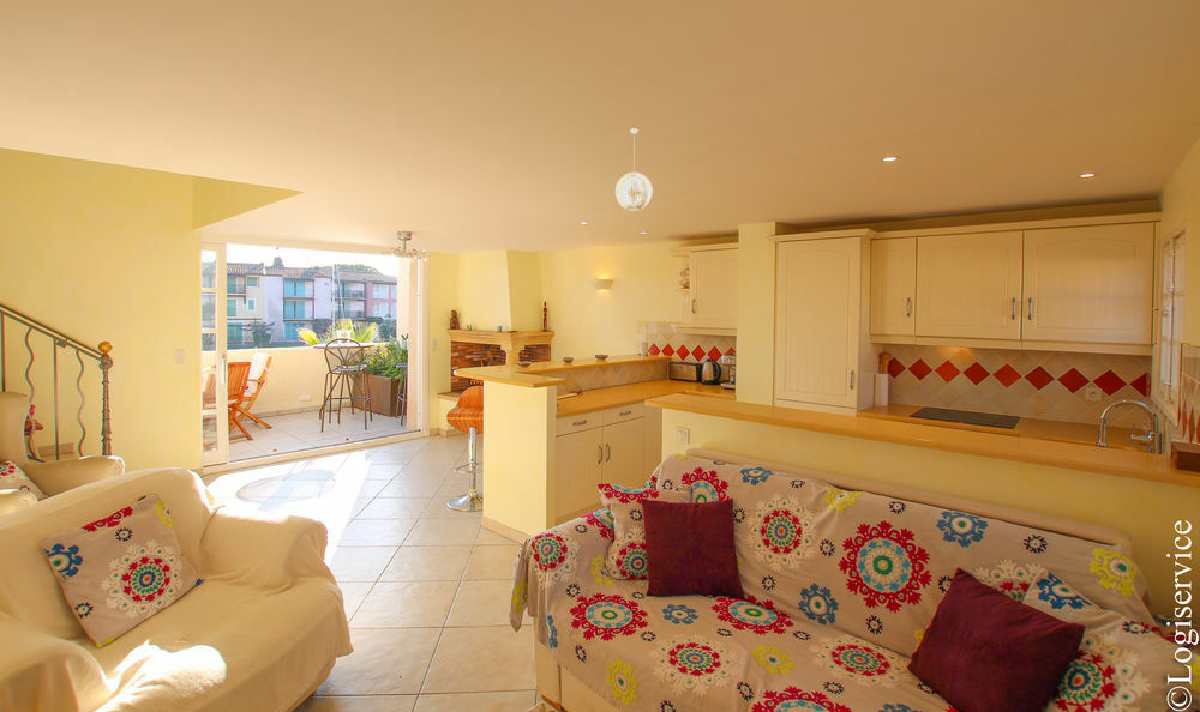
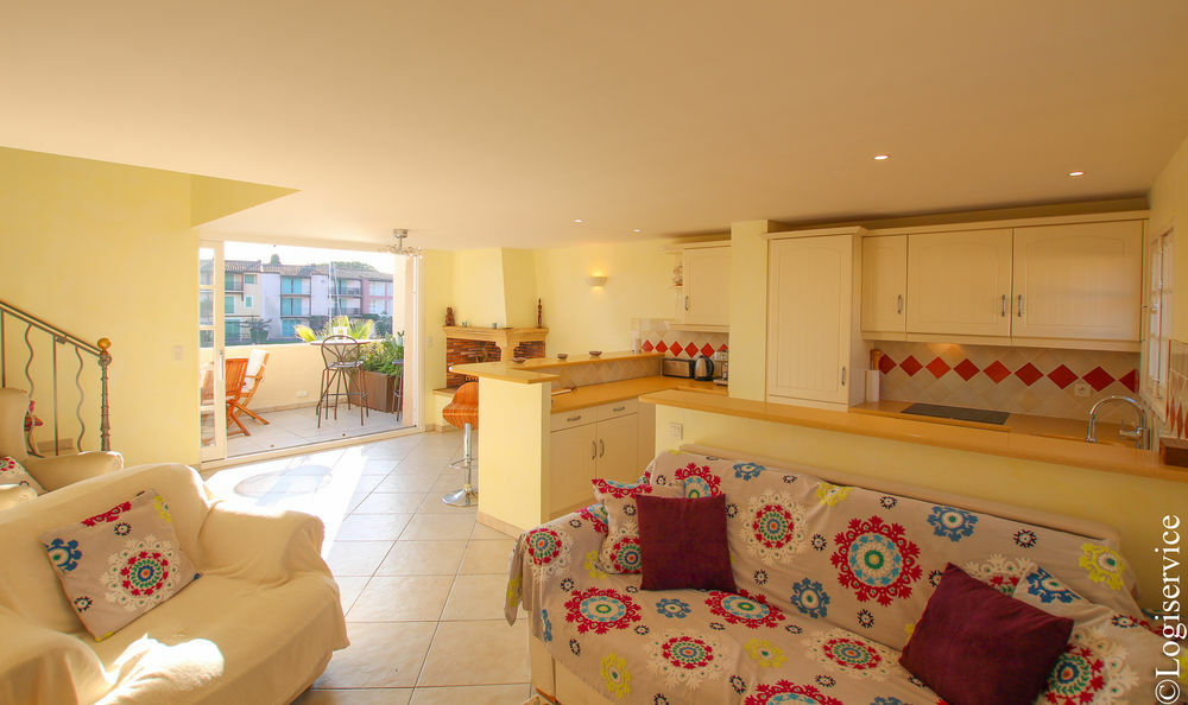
- pendant light [614,127,653,212]
